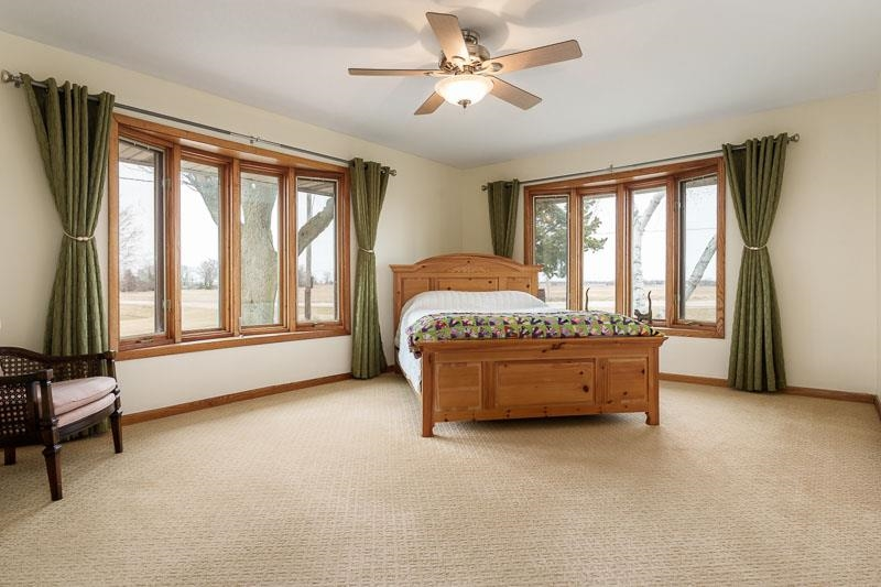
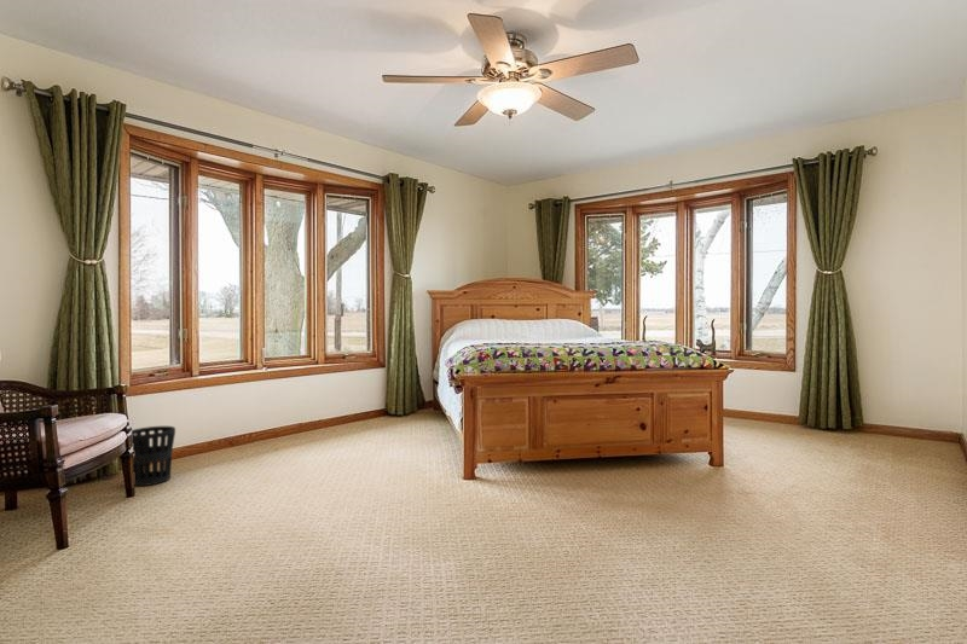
+ wastebasket [131,425,176,487]
